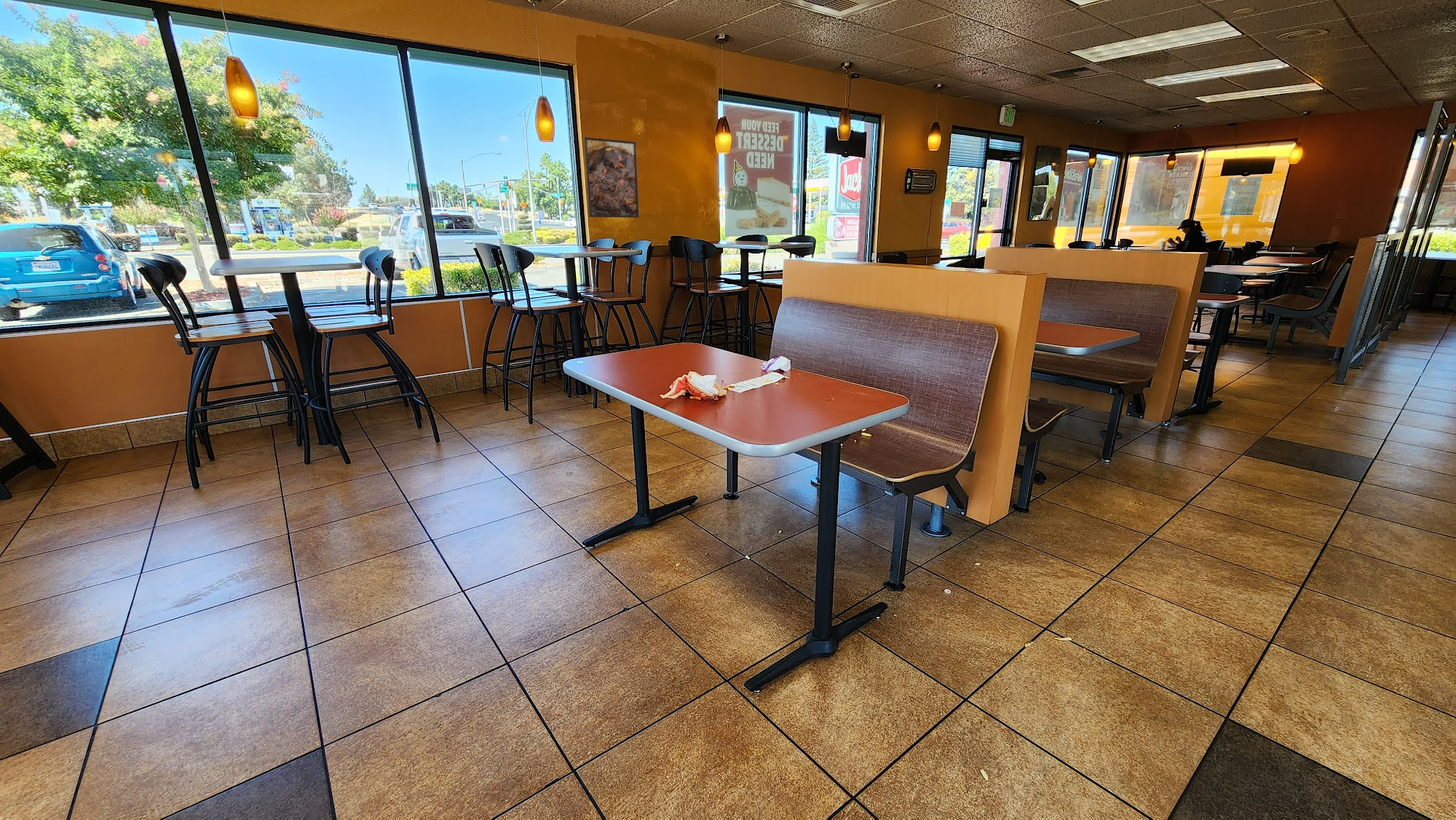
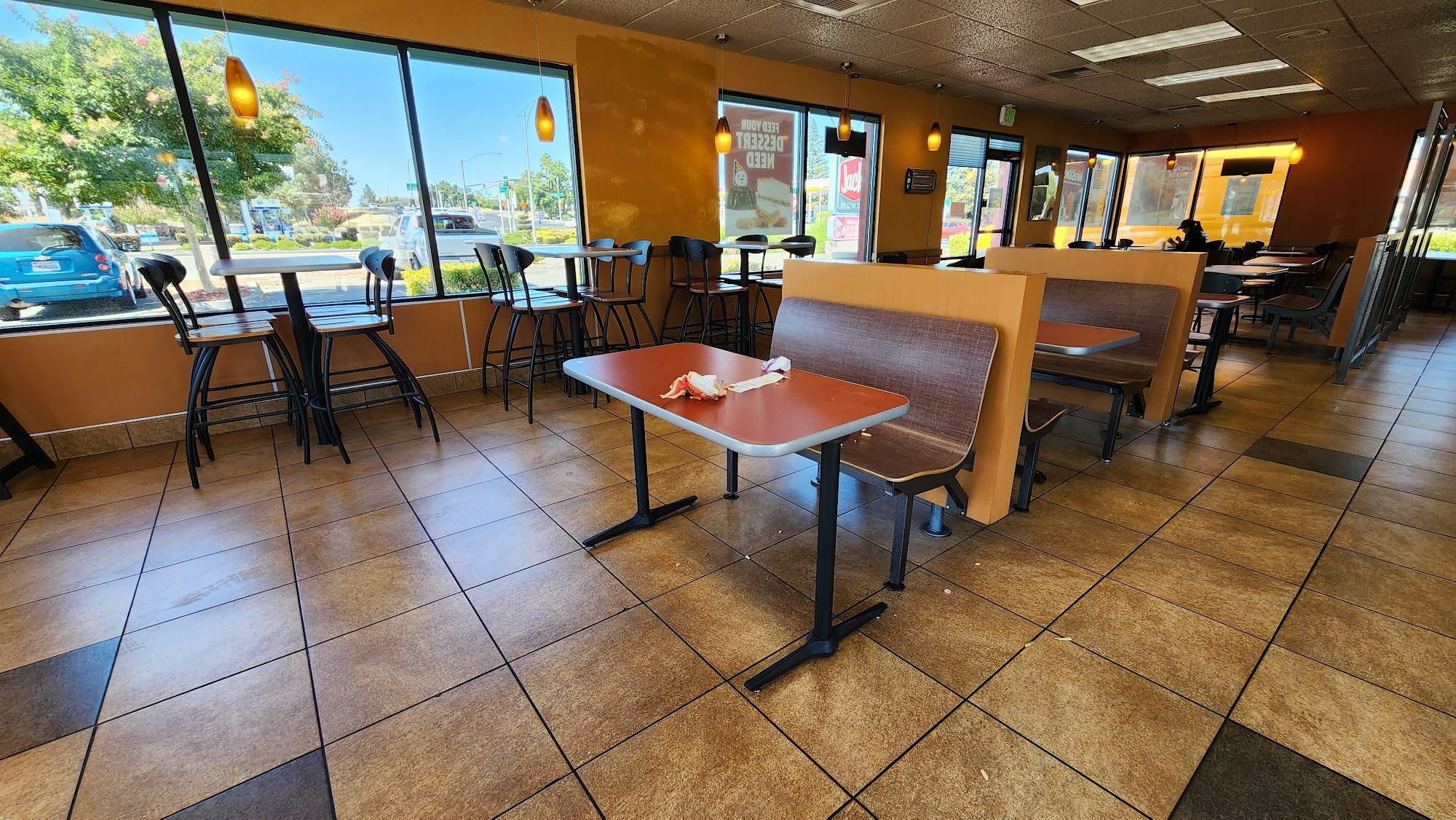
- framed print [583,137,640,218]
